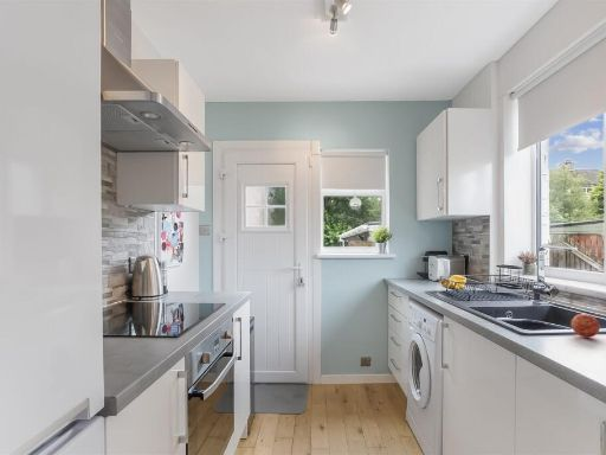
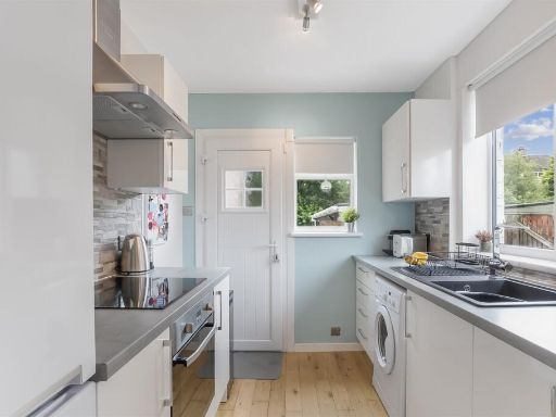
- apple [570,313,601,339]
